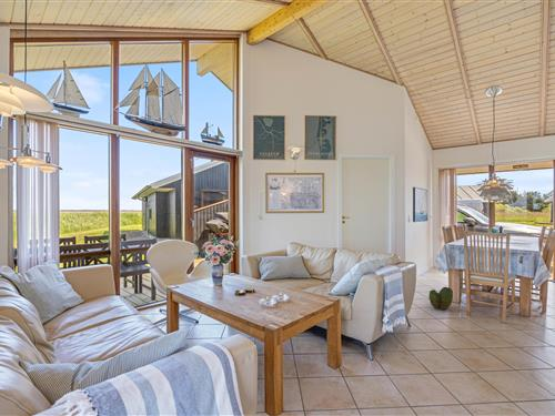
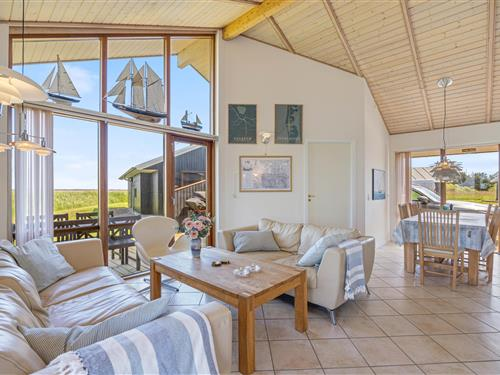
- cactus [427,286,454,311]
